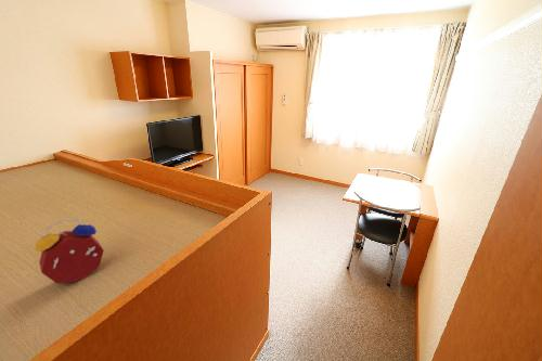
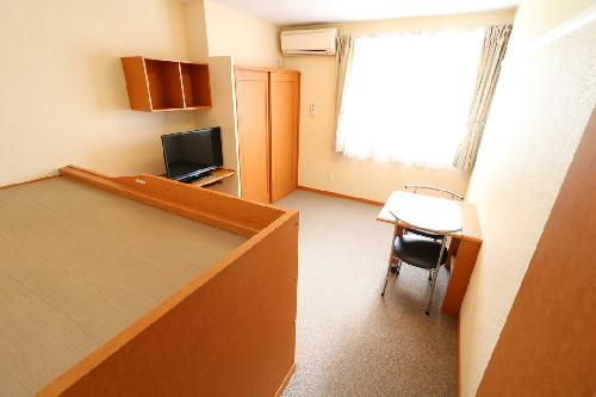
- alarm clock [34,218,105,285]
